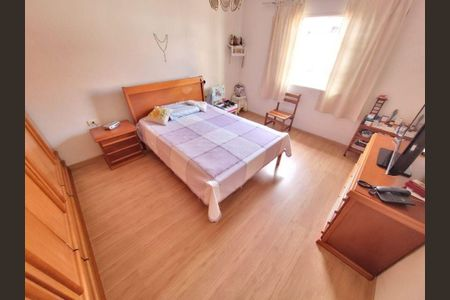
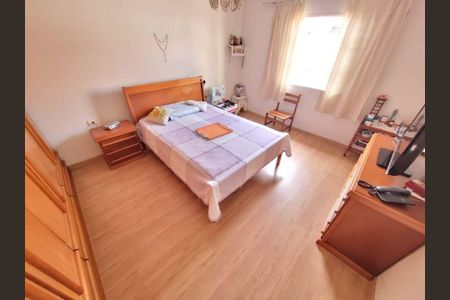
+ serving tray [195,121,234,141]
